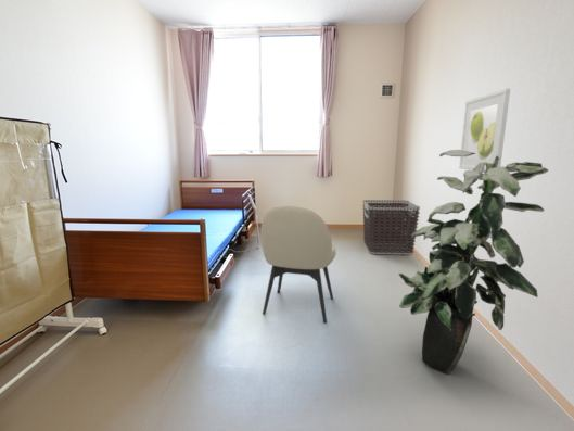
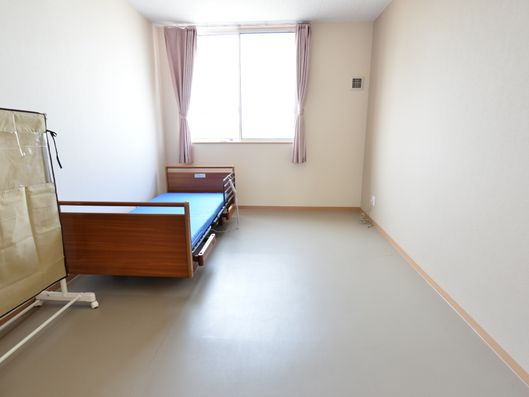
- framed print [458,87,511,170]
- clothes hamper [362,199,421,255]
- chair [259,205,337,324]
- indoor plant [397,149,549,375]
